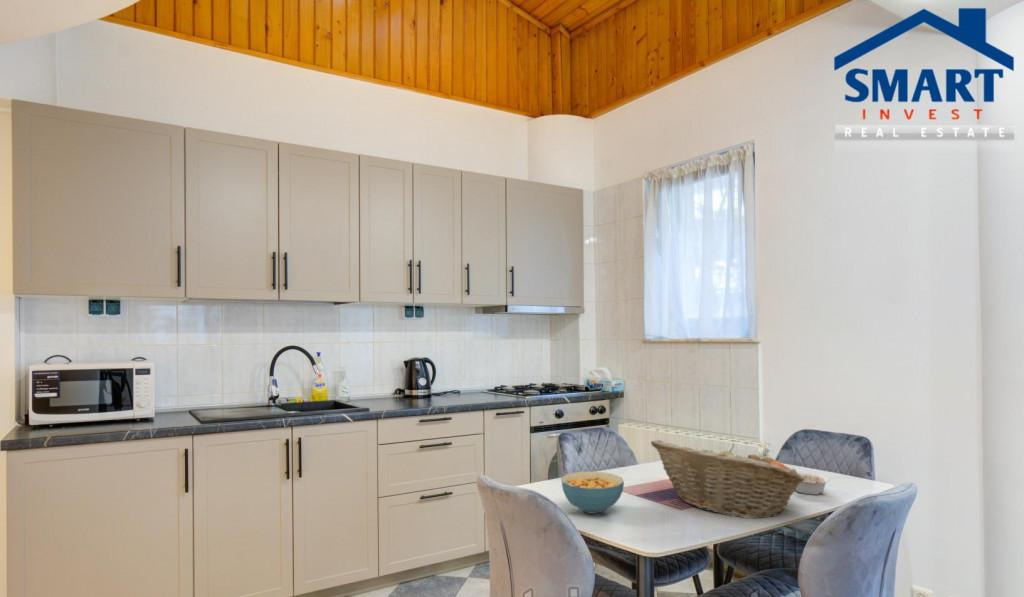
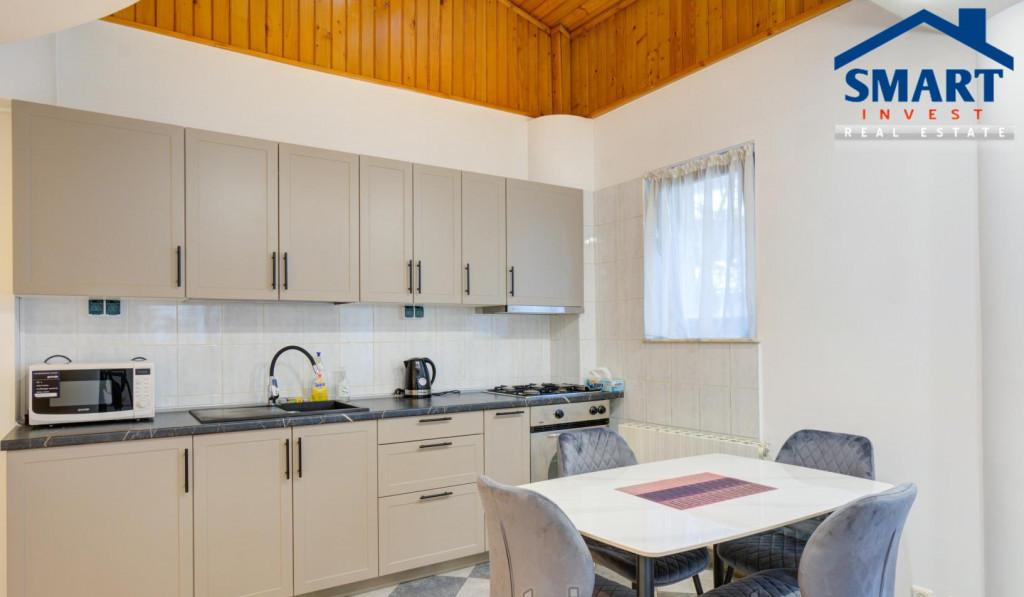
- fruit basket [650,439,806,519]
- cereal bowl [560,470,625,515]
- legume [795,471,830,496]
